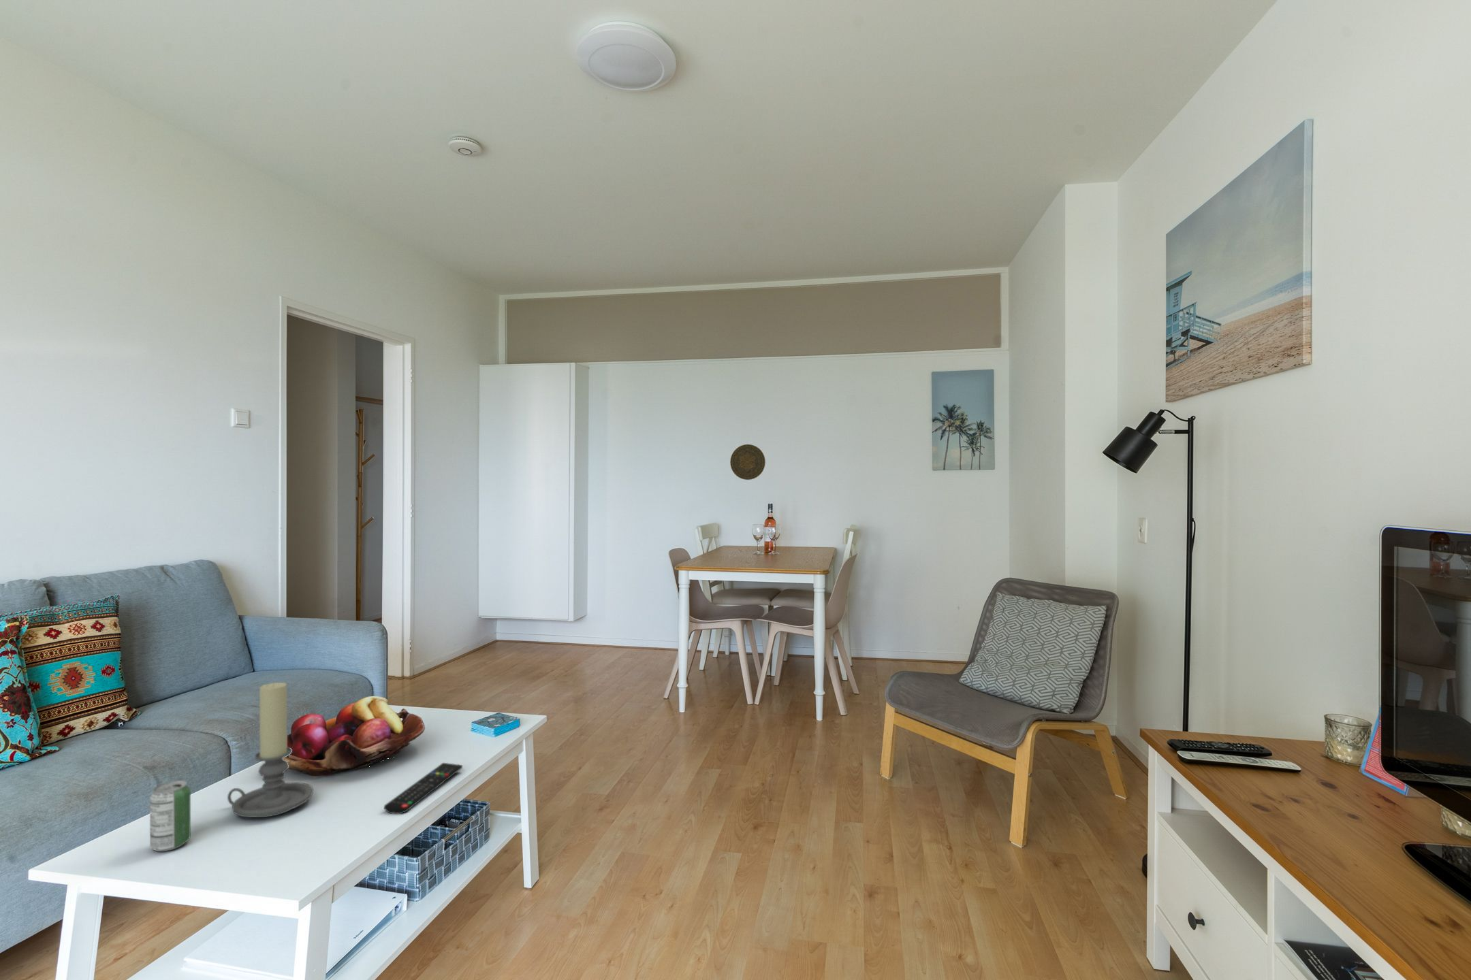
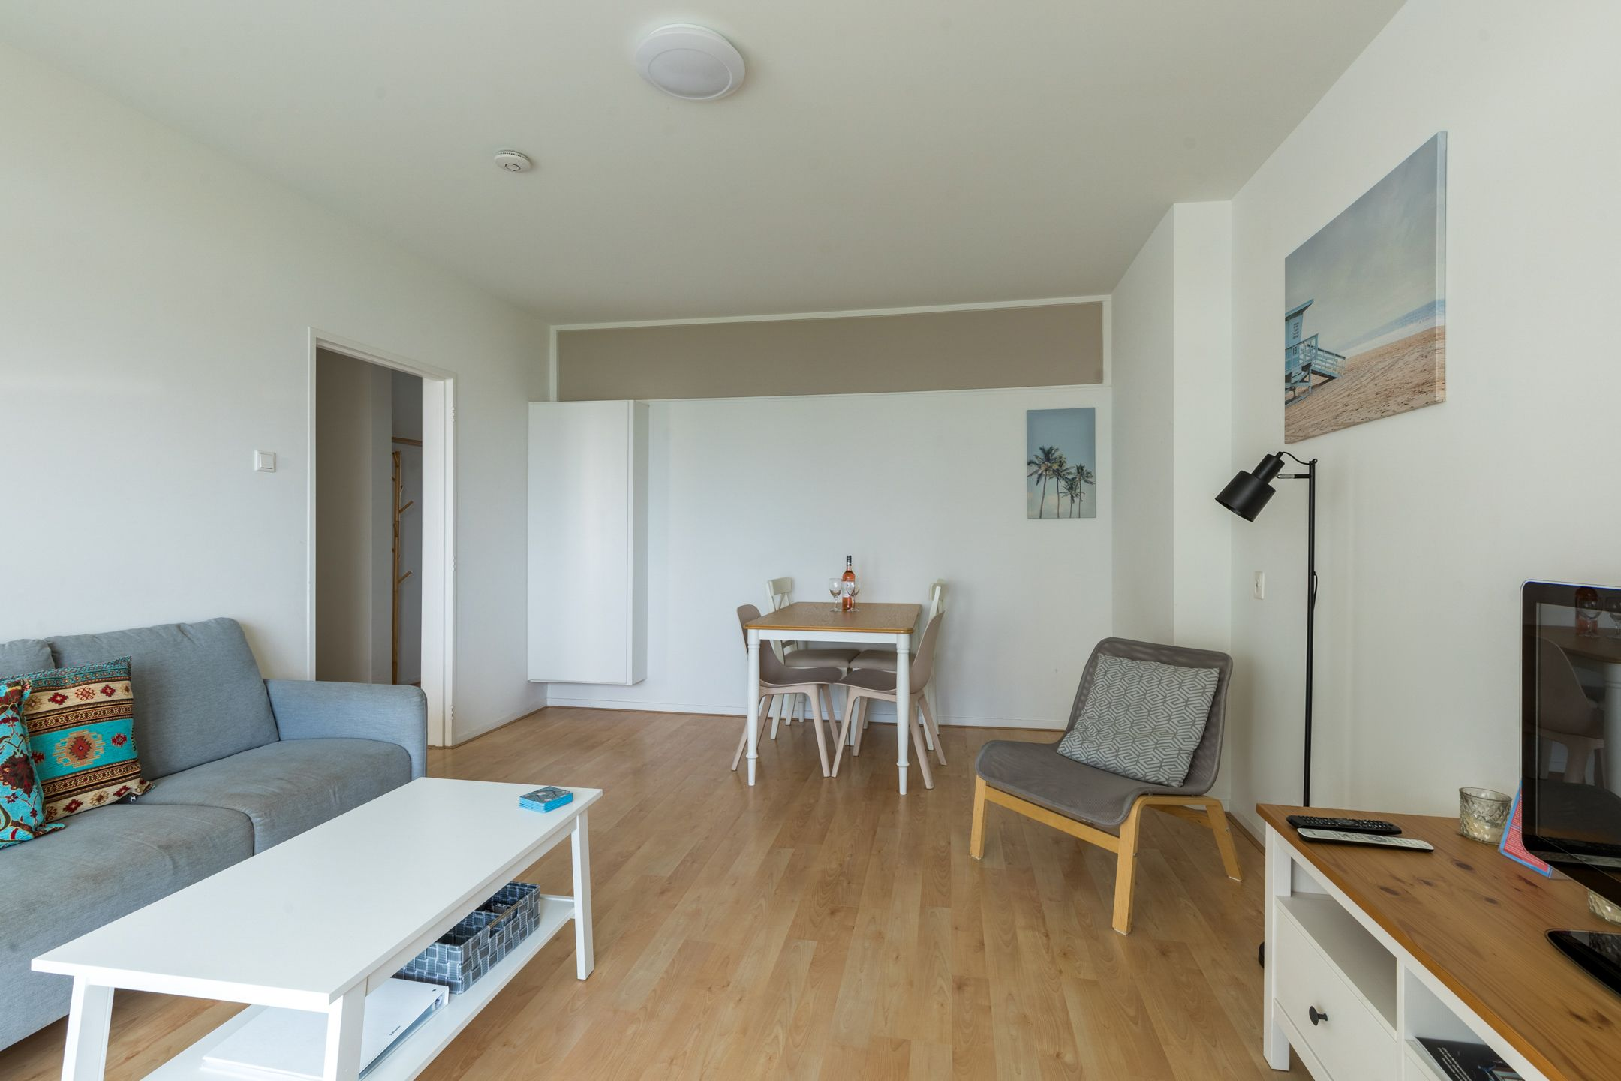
- remote control [383,762,463,815]
- candle holder [227,681,314,818]
- fruit basket [282,696,426,777]
- decorative plate [729,444,766,480]
- beverage can [149,780,192,853]
